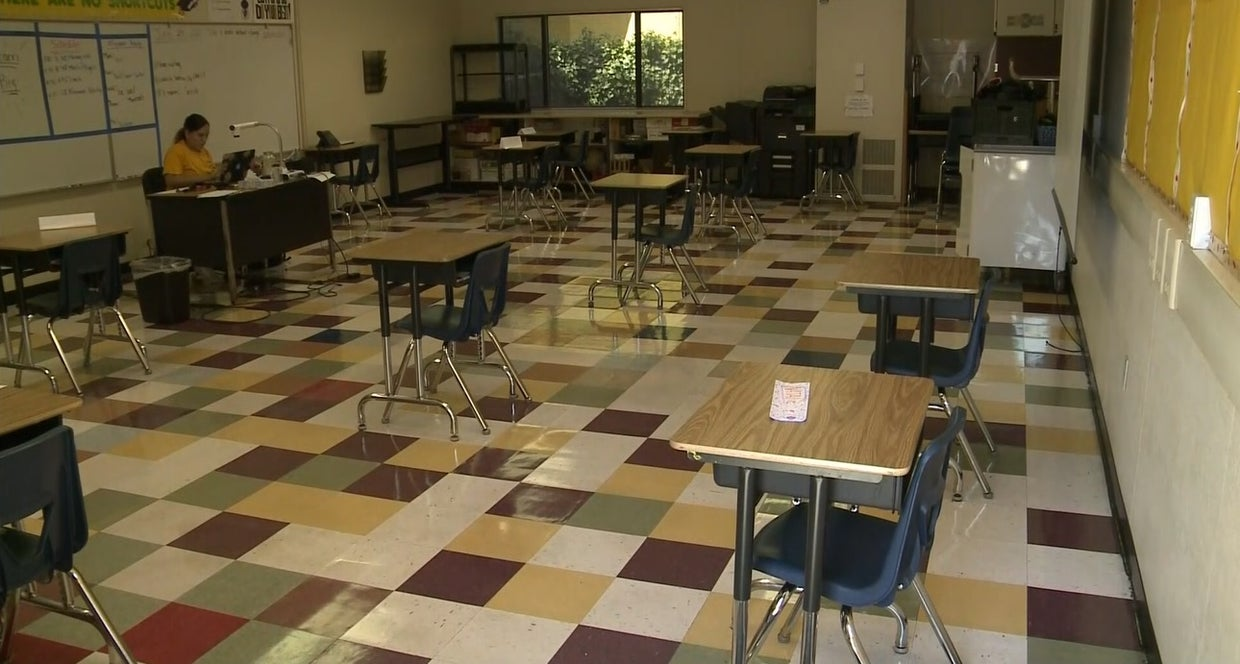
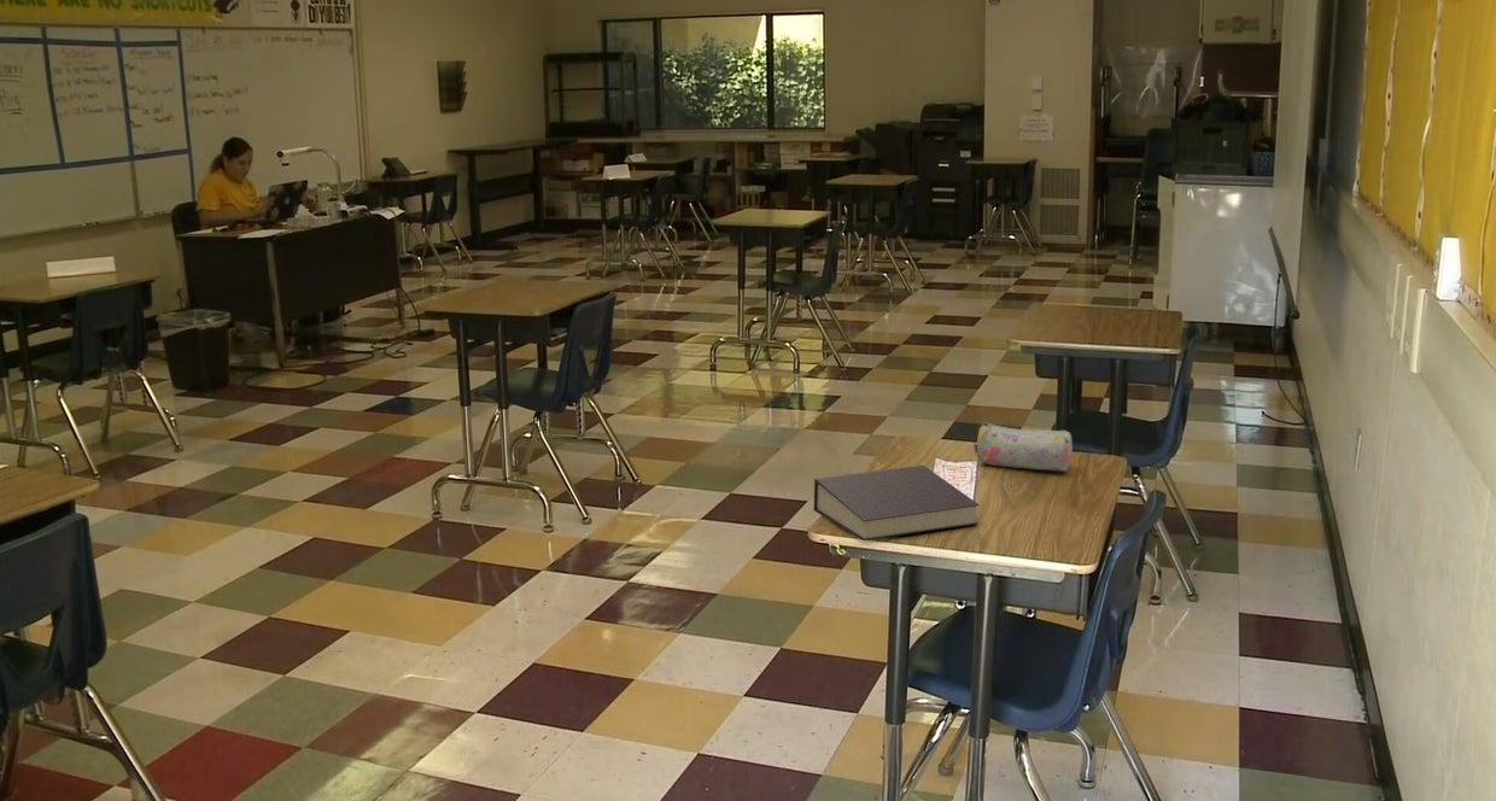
+ pencil case [972,421,1074,473]
+ book [813,464,981,542]
